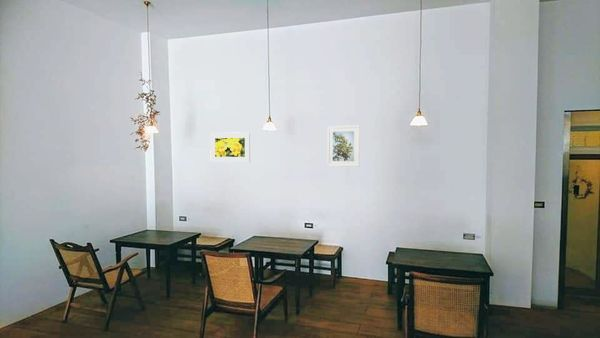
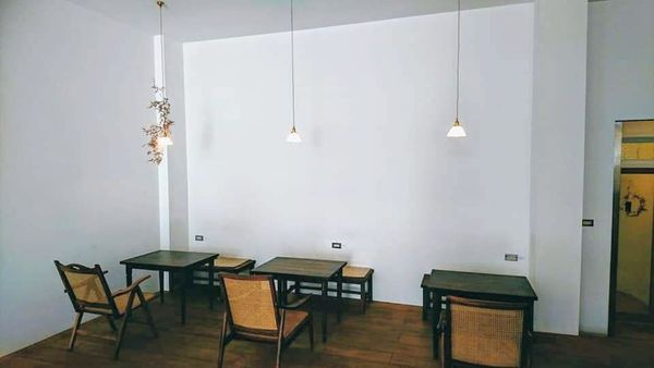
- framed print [209,131,251,163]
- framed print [326,125,361,168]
